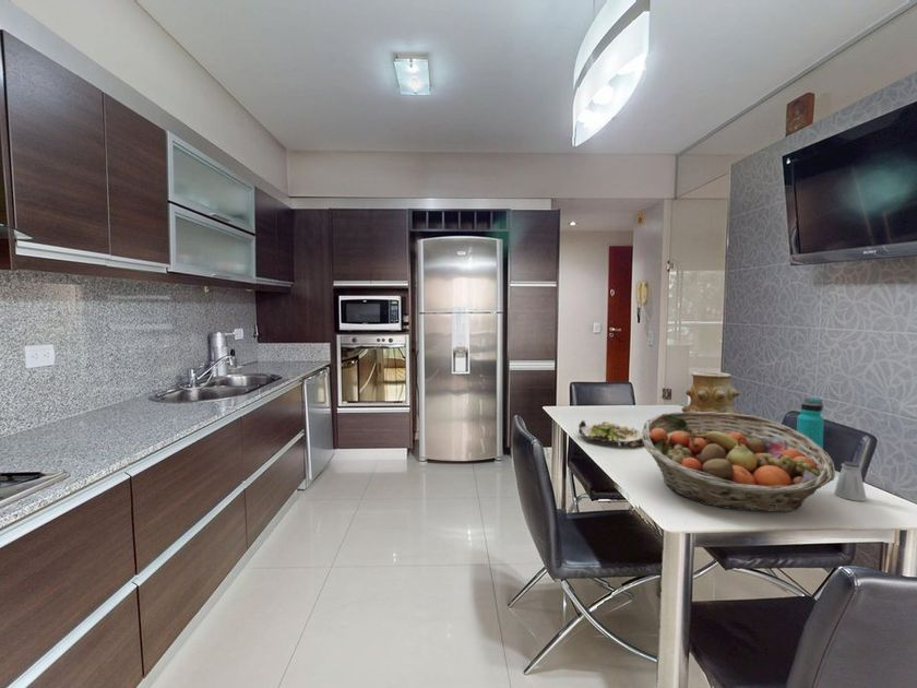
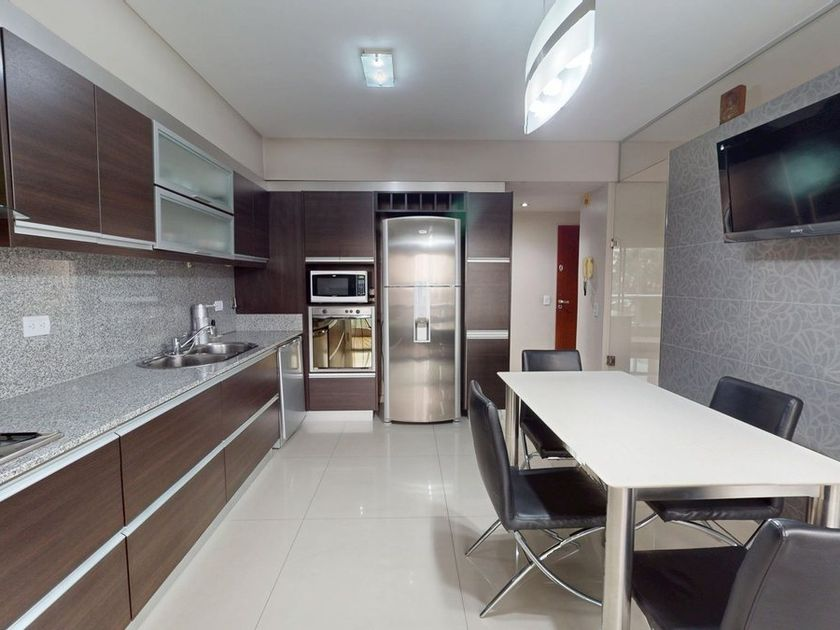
- salad plate [577,419,644,448]
- water bottle [796,396,825,467]
- vase [680,370,746,424]
- fruit basket [641,411,836,513]
- saltshaker [833,461,868,502]
